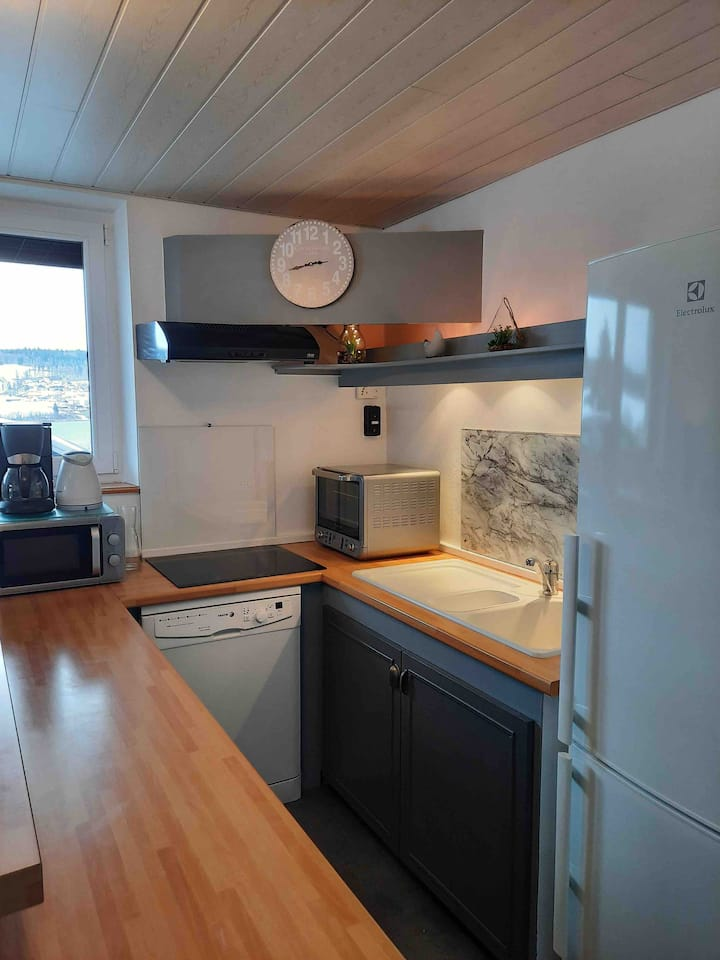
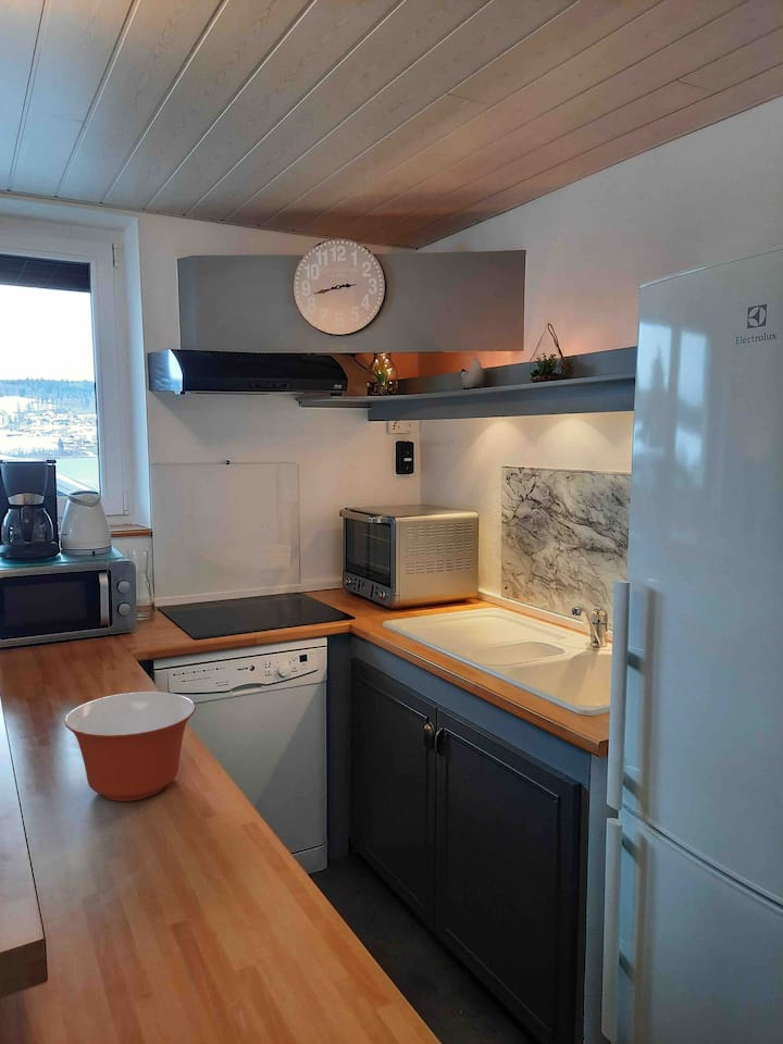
+ mixing bowl [63,691,197,803]
